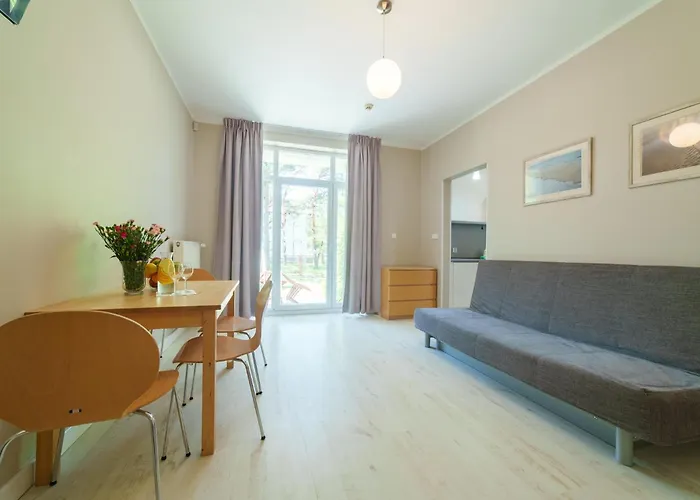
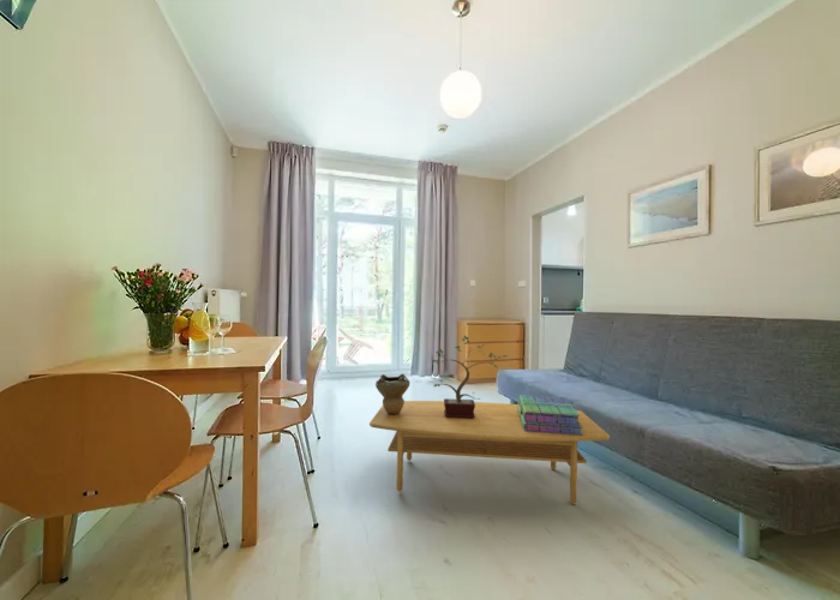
+ decorative bowl [374,373,410,415]
+ potted plant [432,335,508,419]
+ stack of books [516,394,583,436]
+ coffee table [368,400,611,505]
